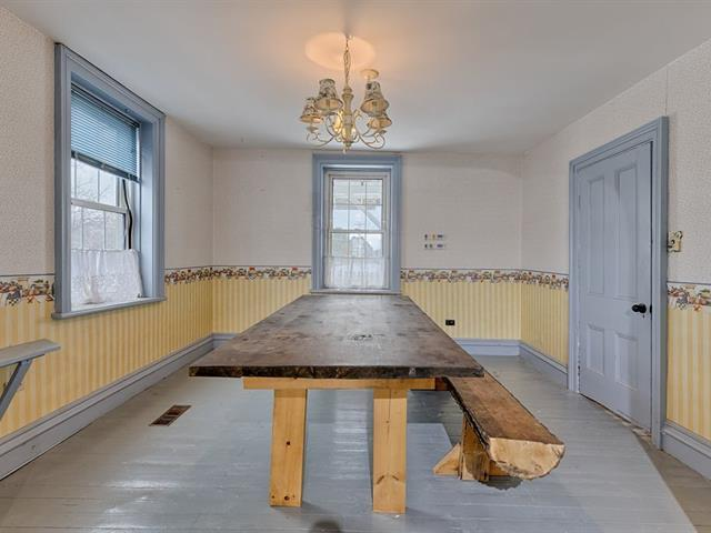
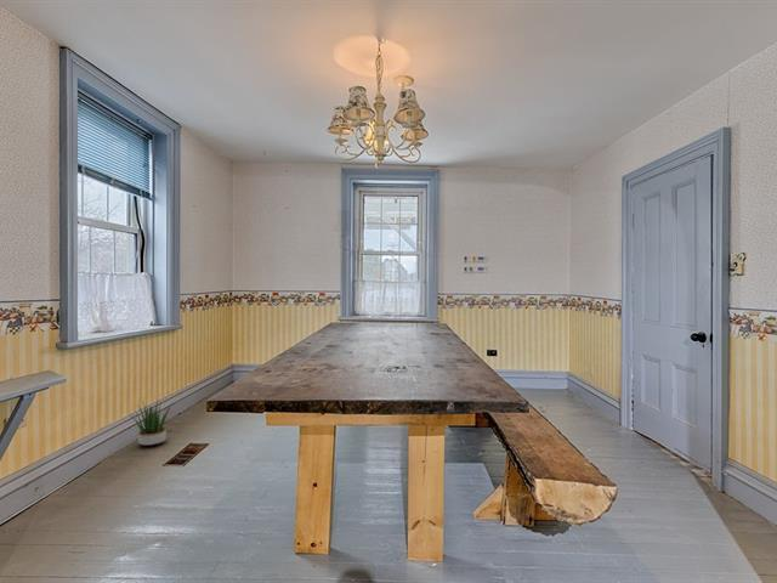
+ potted plant [127,400,175,447]
